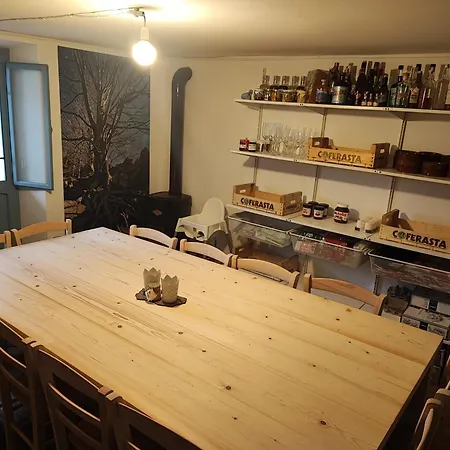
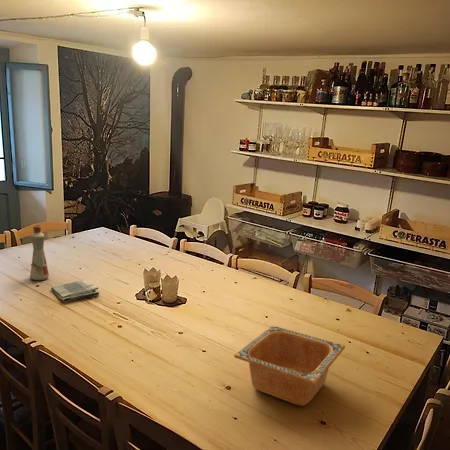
+ dish towel [50,279,100,303]
+ serving bowl [233,325,346,406]
+ bottle [29,224,50,281]
